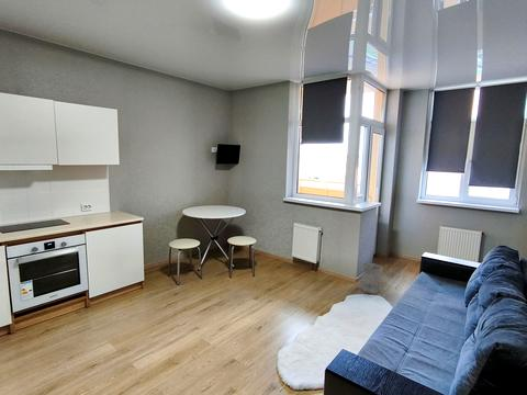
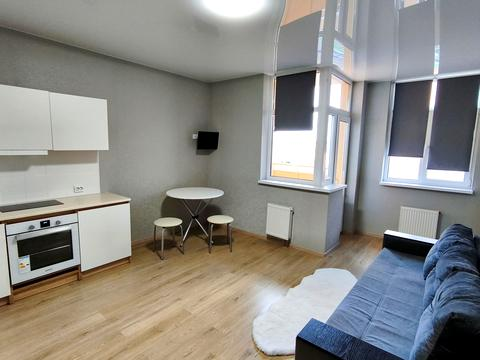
- wastebasket [360,262,384,295]
